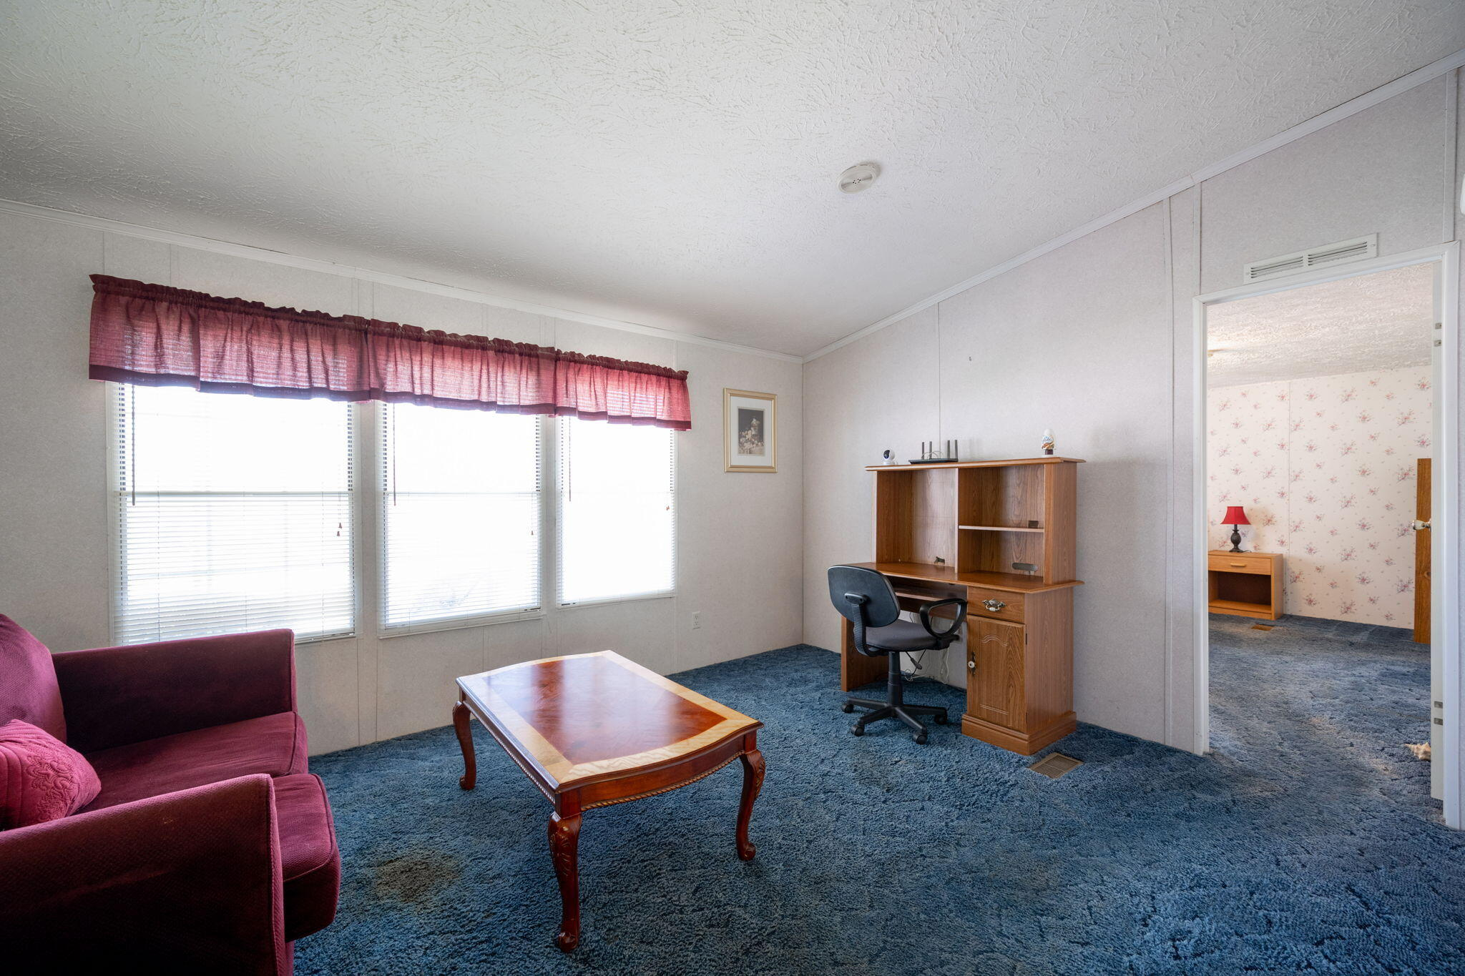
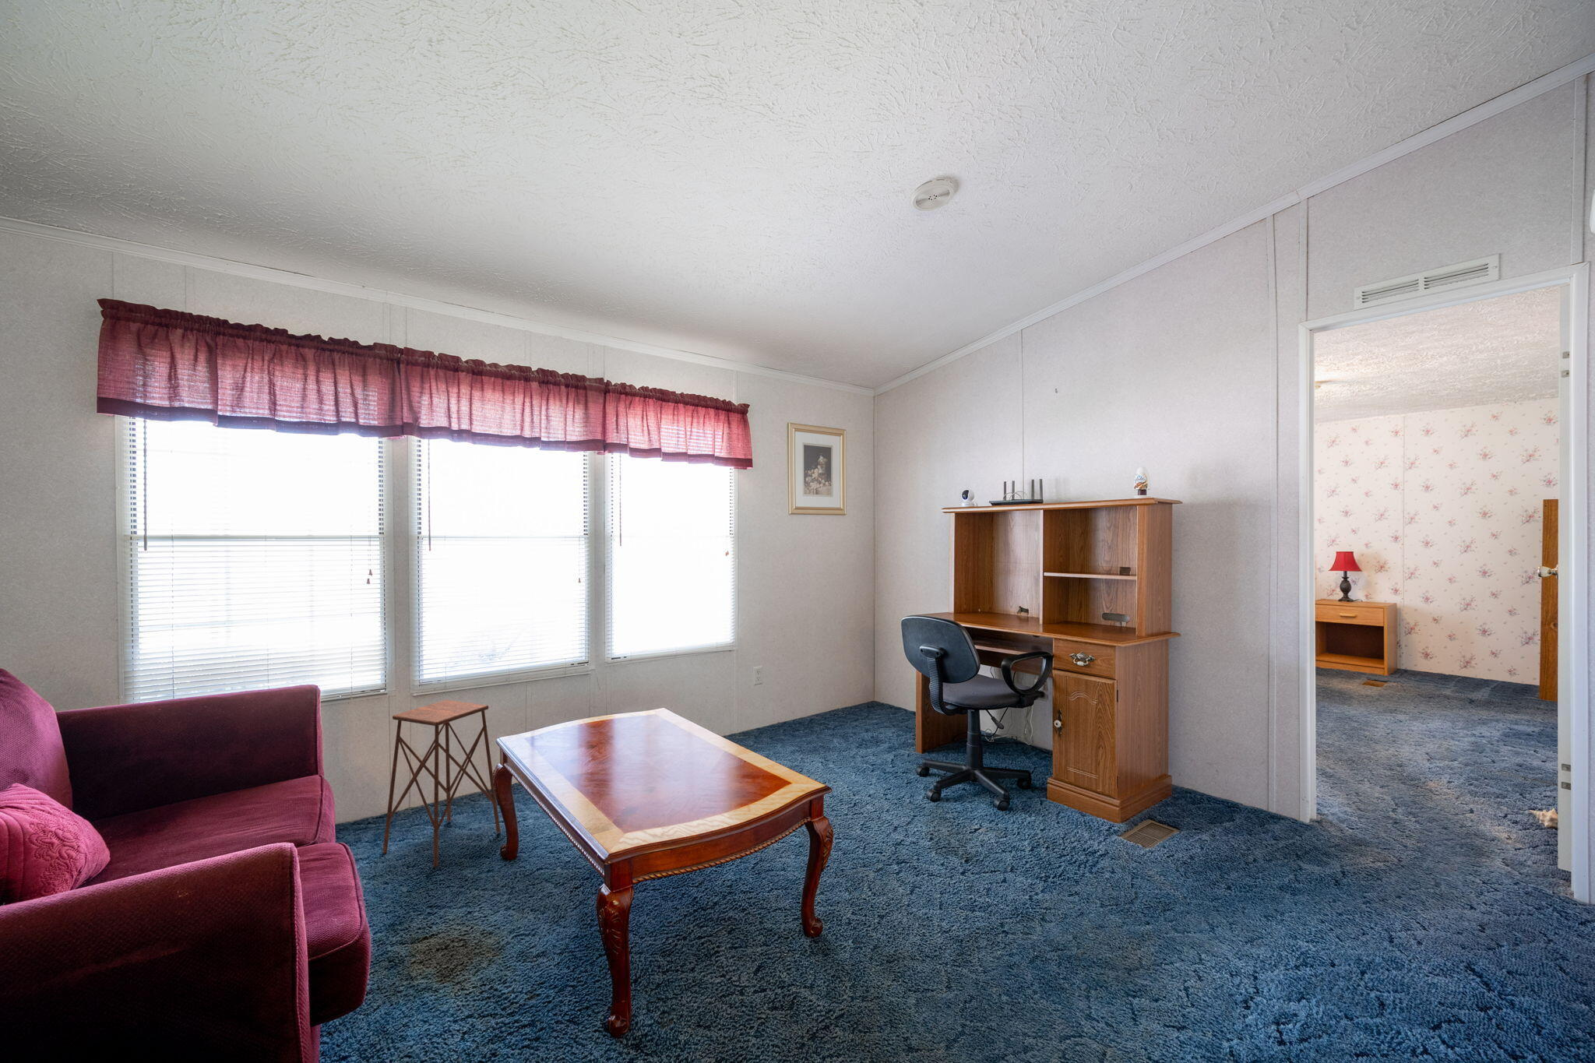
+ side table [382,699,500,867]
